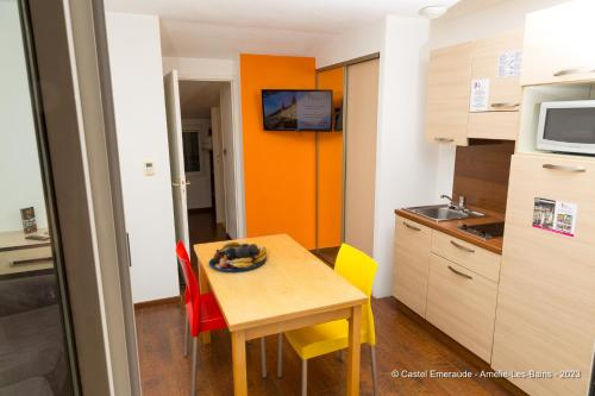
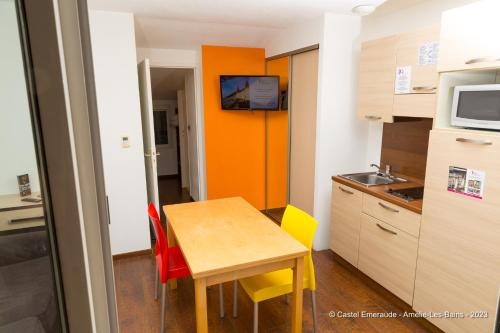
- fruit bowl [207,240,268,272]
